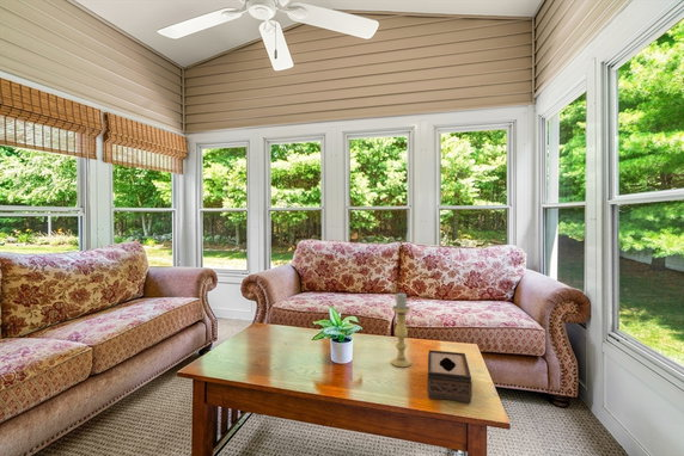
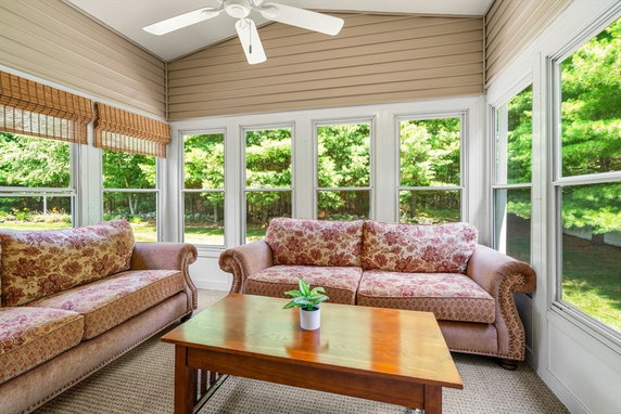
- tissue box [427,349,474,403]
- candle holder [390,291,413,369]
